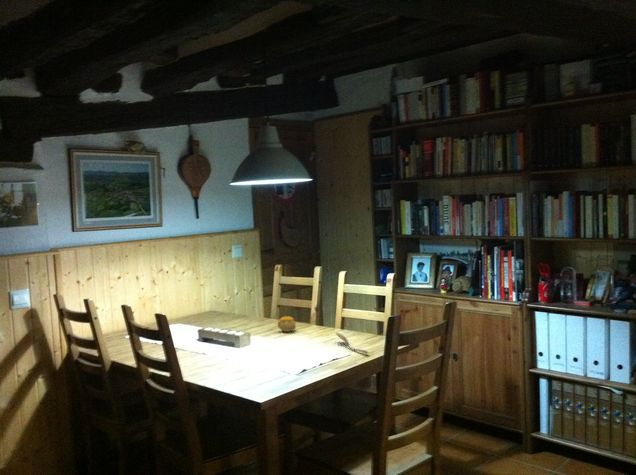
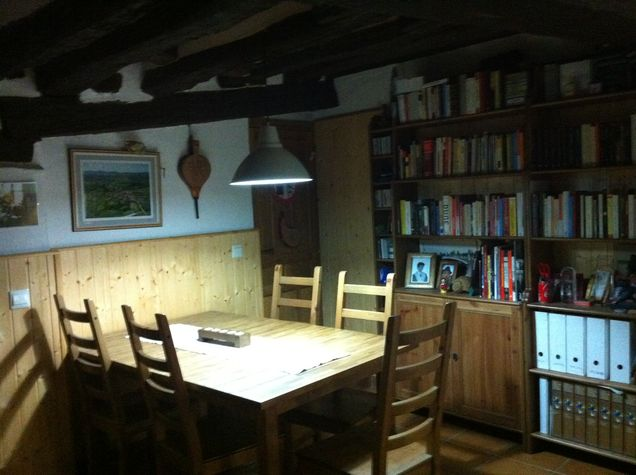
- spoon [334,331,370,355]
- fruit [277,315,297,333]
